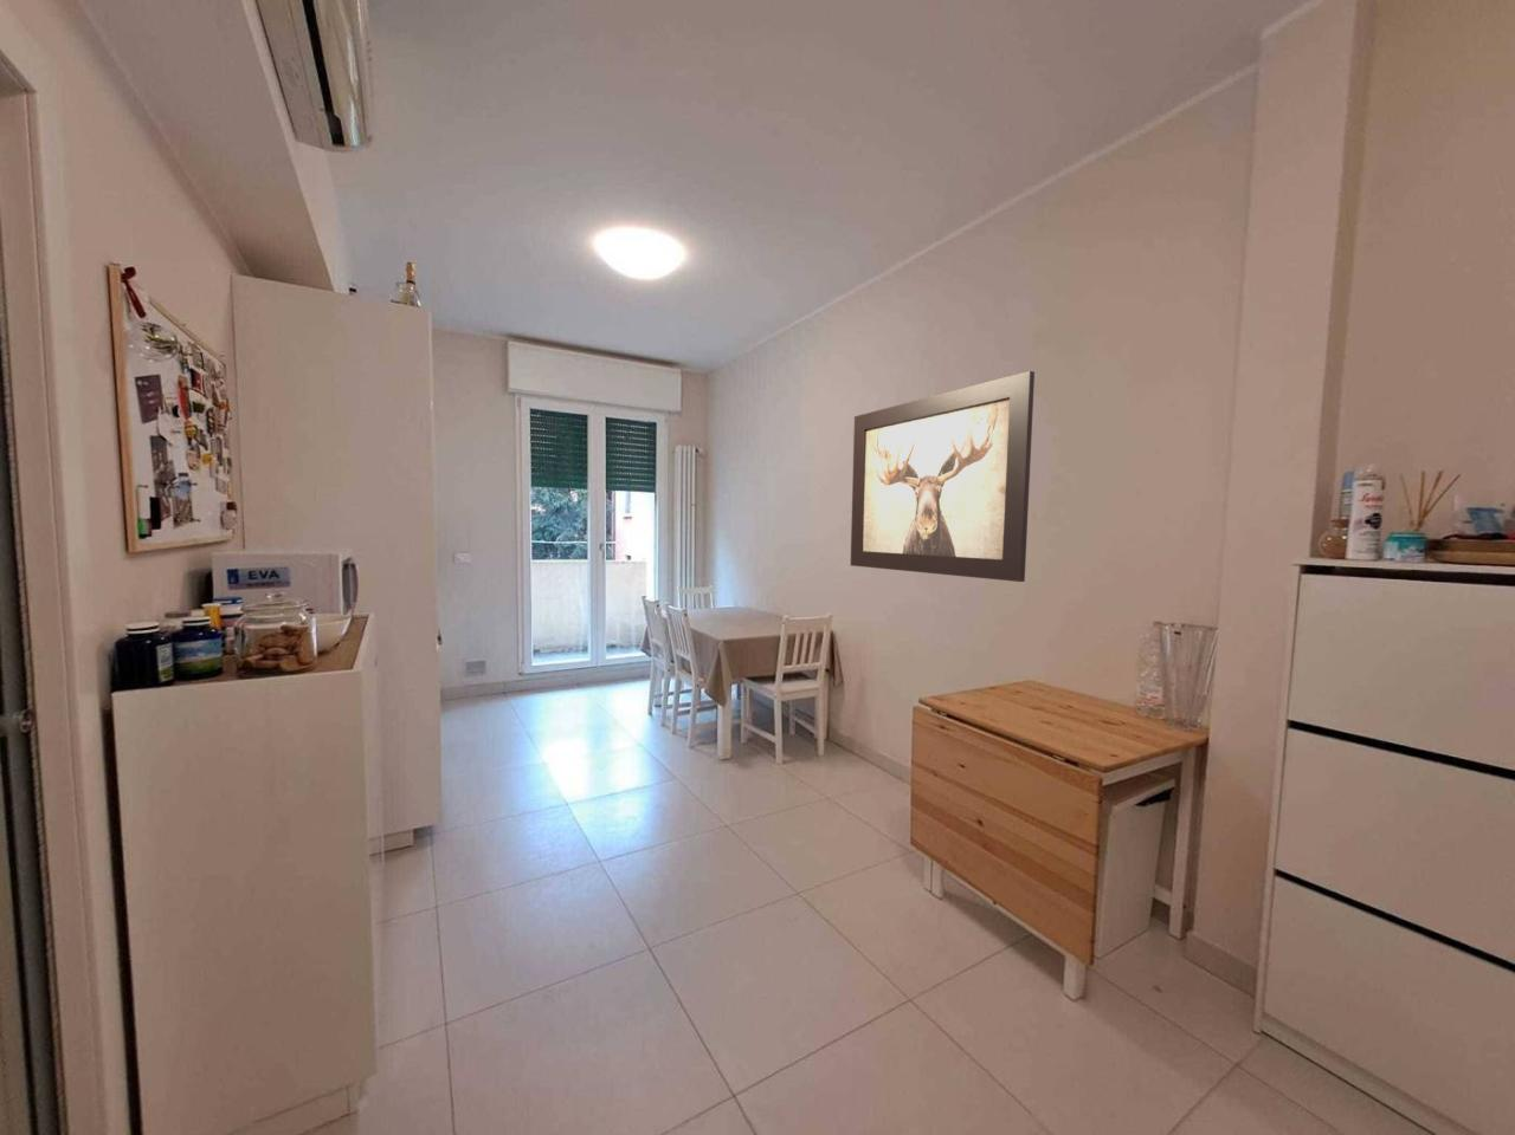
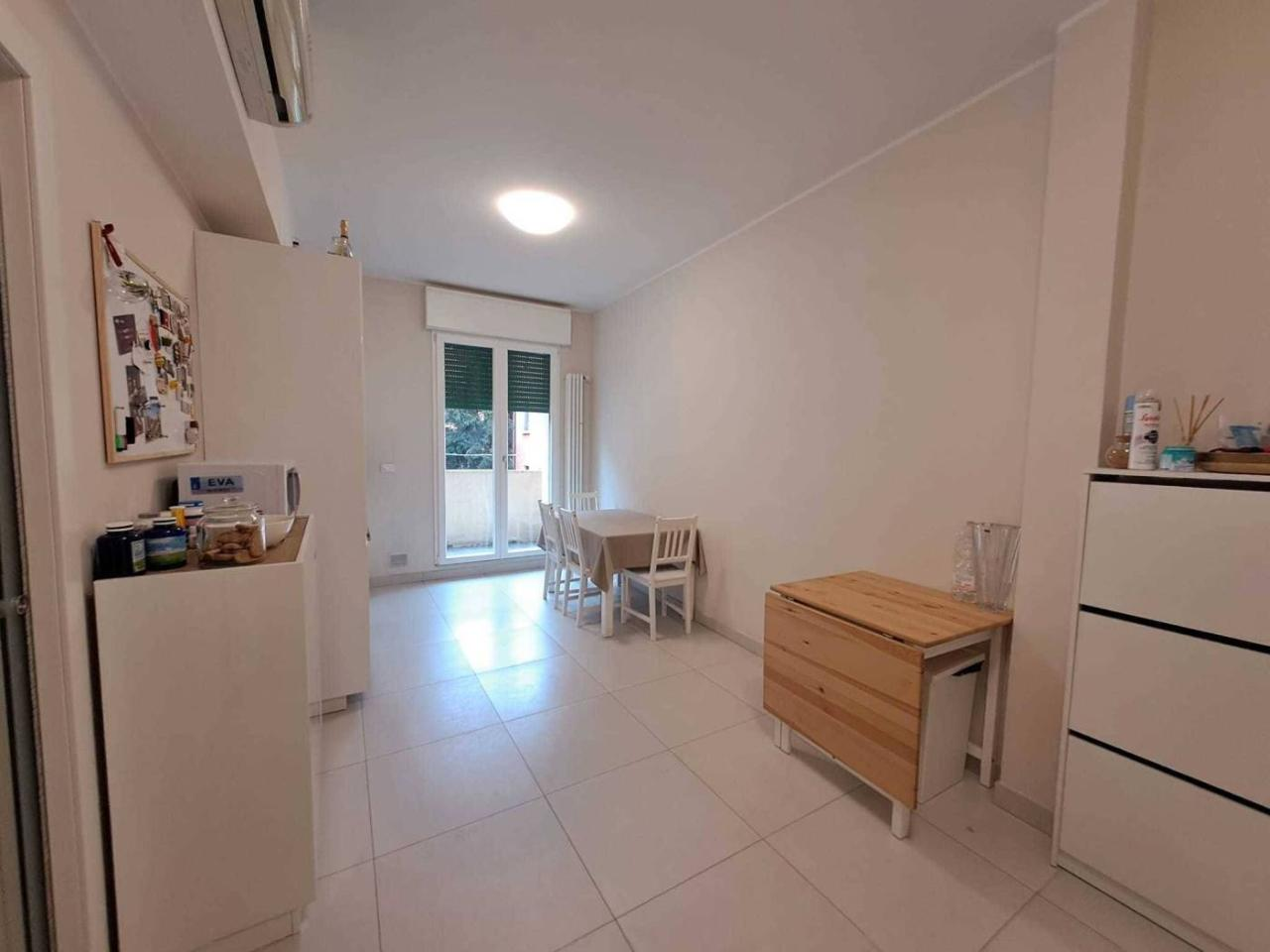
- wall art [849,370,1035,583]
